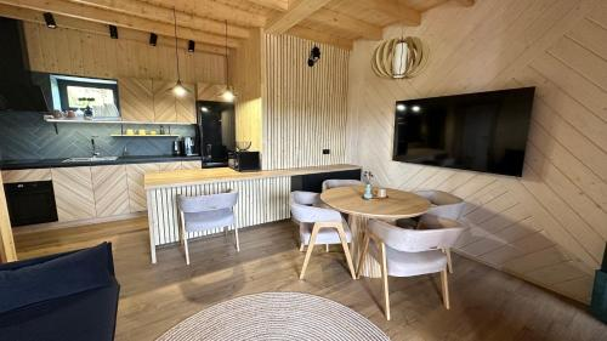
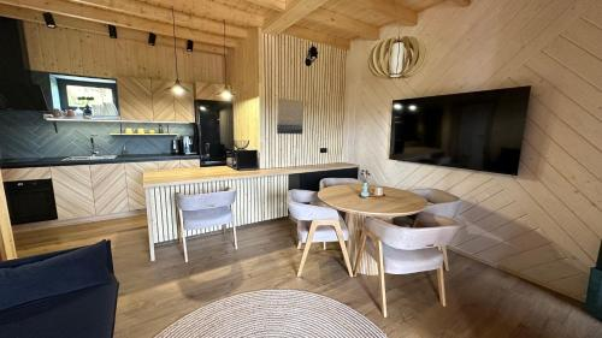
+ wall art [276,97,305,135]
